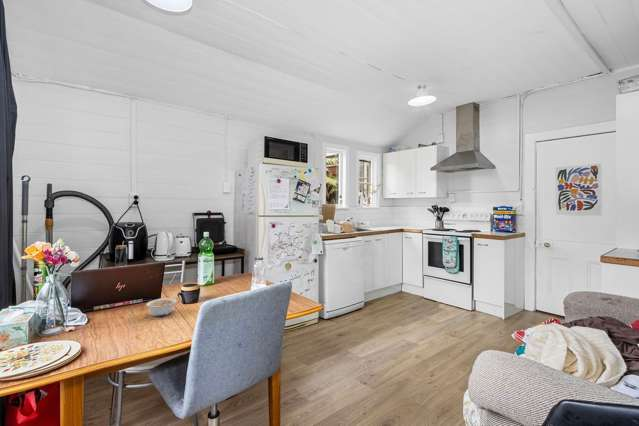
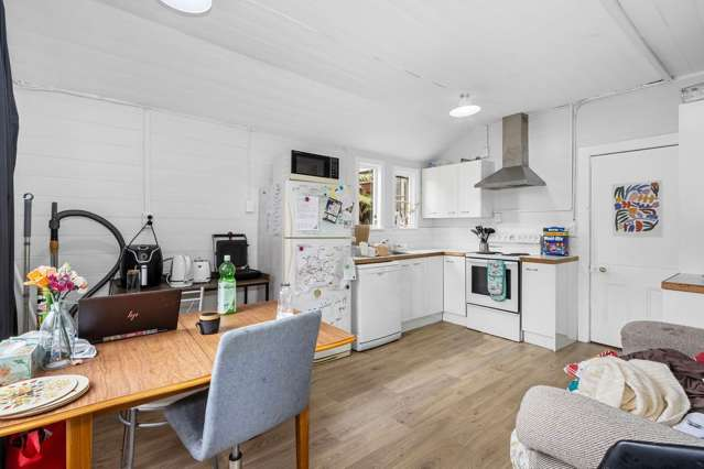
- legume [145,297,178,317]
